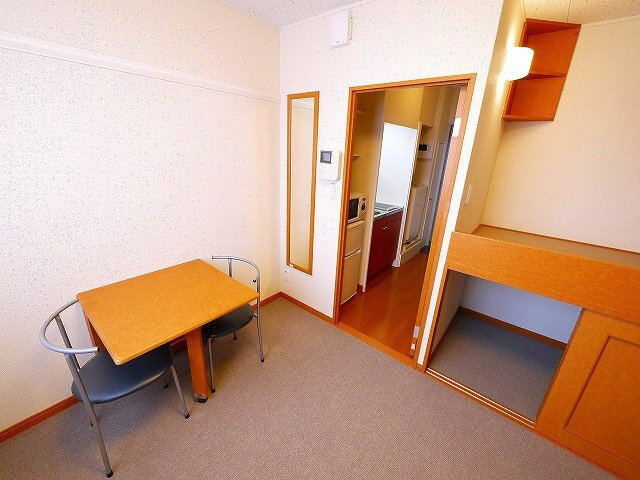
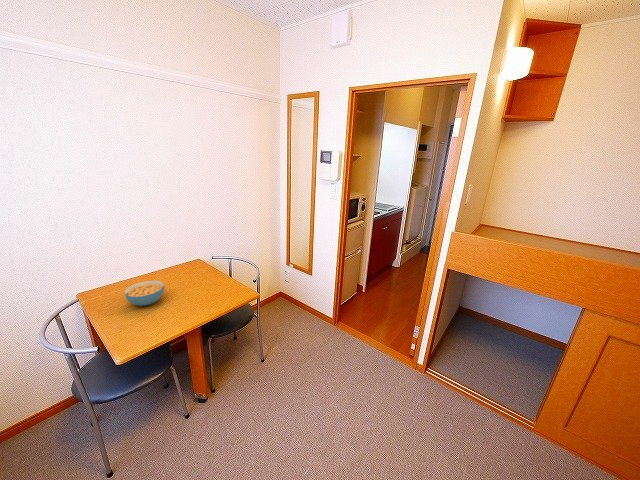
+ cereal bowl [123,279,166,307]
